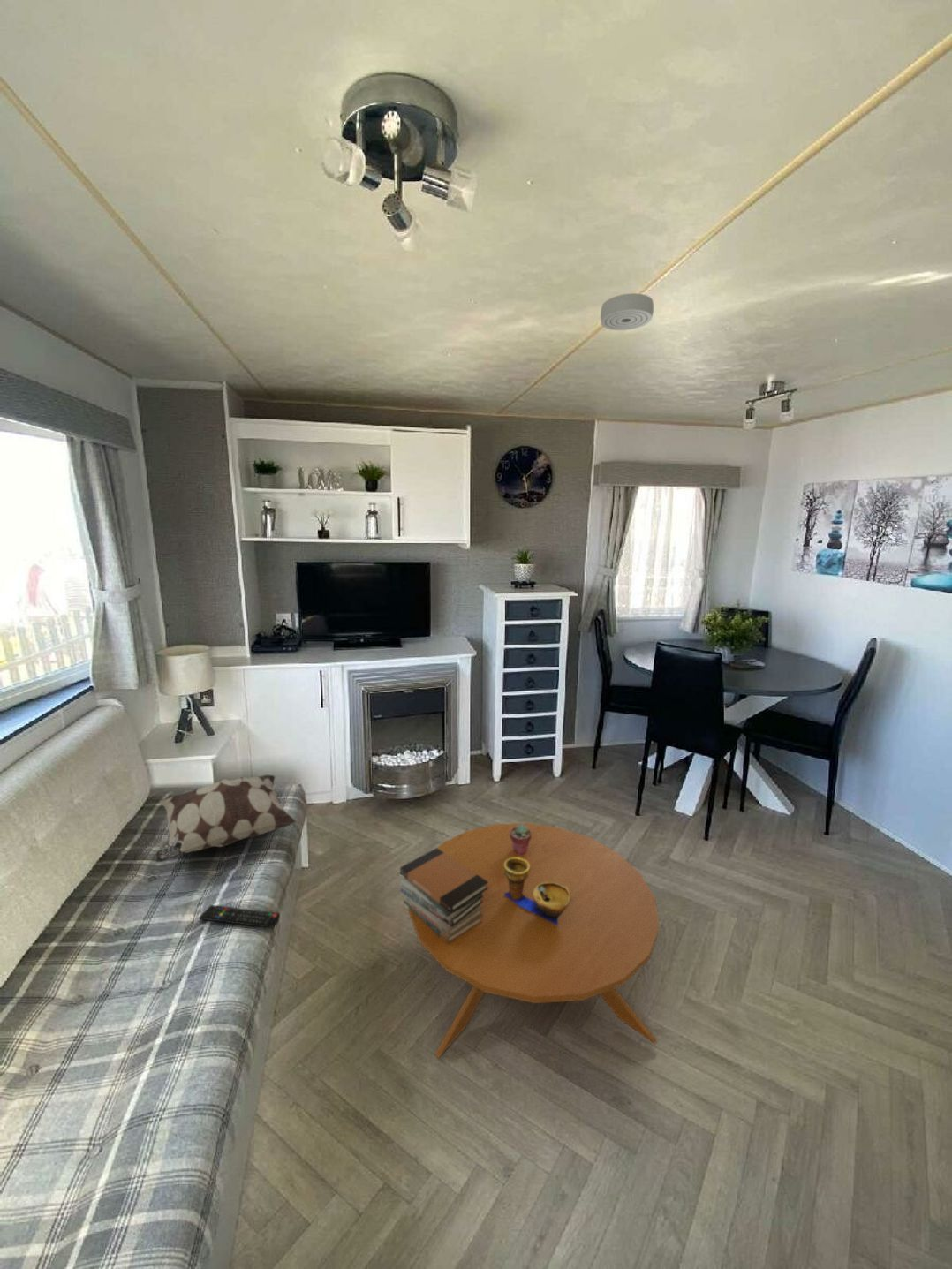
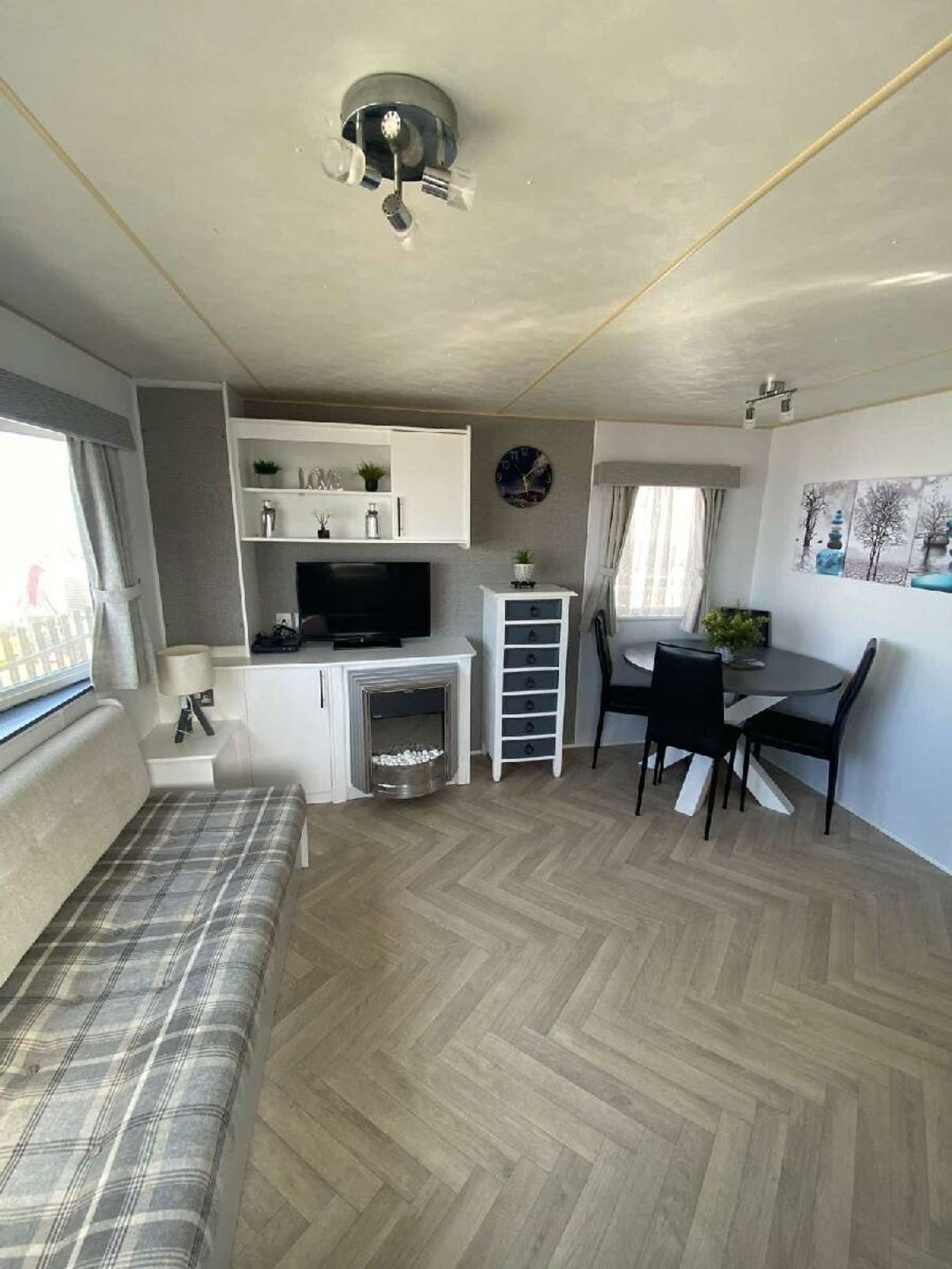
- book stack [399,847,488,945]
- remote control [199,904,281,929]
- smoke detector [600,292,654,331]
- coffee table [408,822,661,1059]
- decorative bowl [504,857,571,925]
- decorative pillow [155,774,297,863]
- potted succulent [510,825,532,855]
